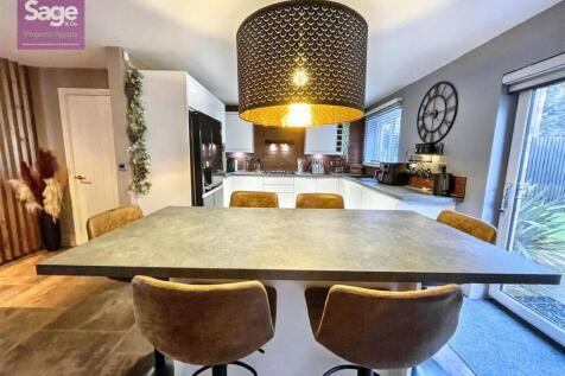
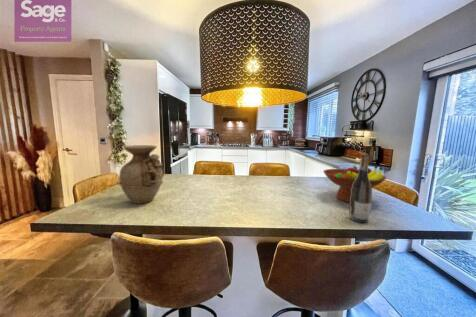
+ vase [118,144,165,205]
+ wine bottle [348,152,373,224]
+ fruit bowl [322,164,388,203]
